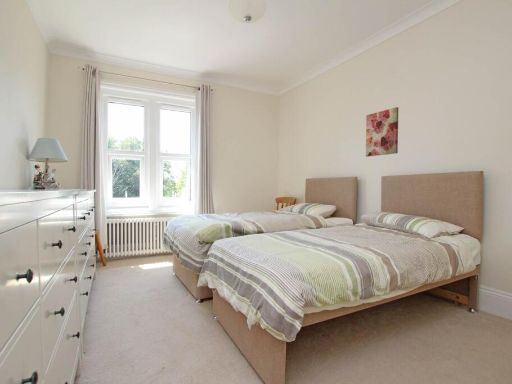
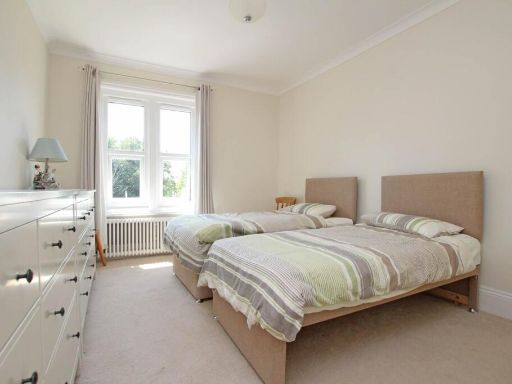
- wall art [365,106,399,158]
